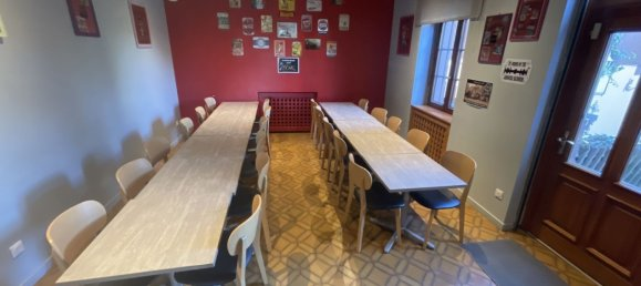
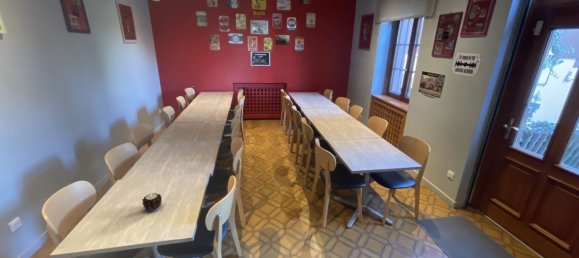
+ candle [141,192,163,212]
